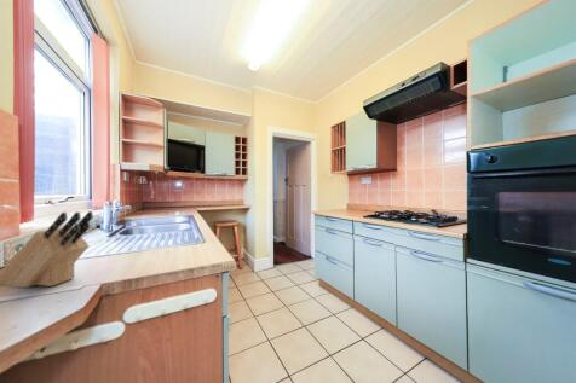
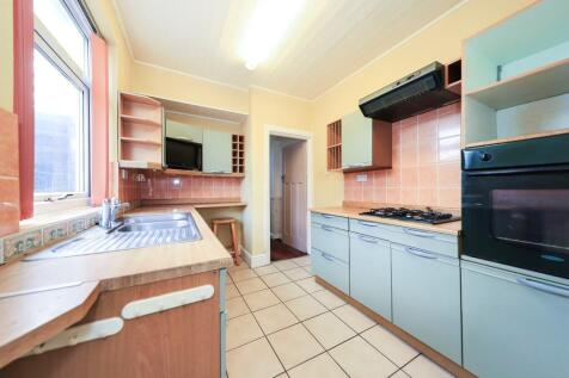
- knife block [0,210,94,289]
